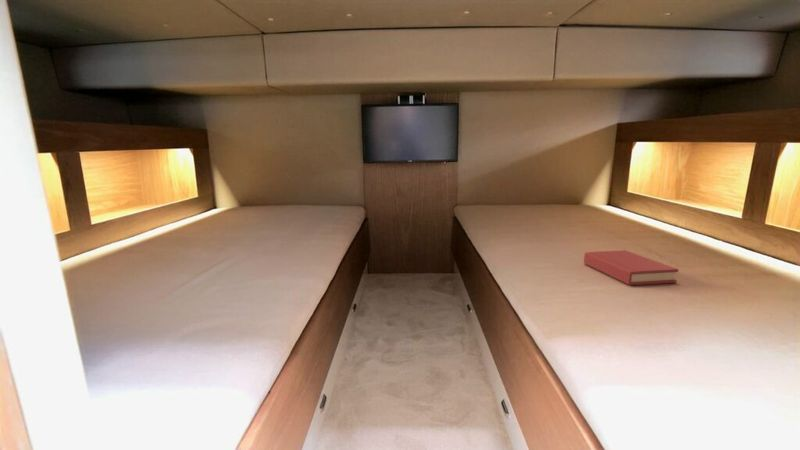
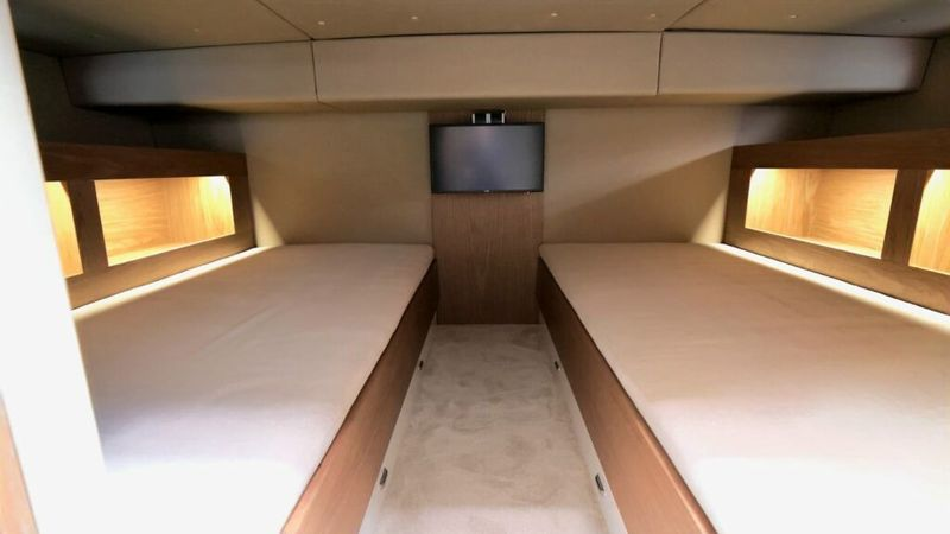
- hardback book [583,249,679,286]
